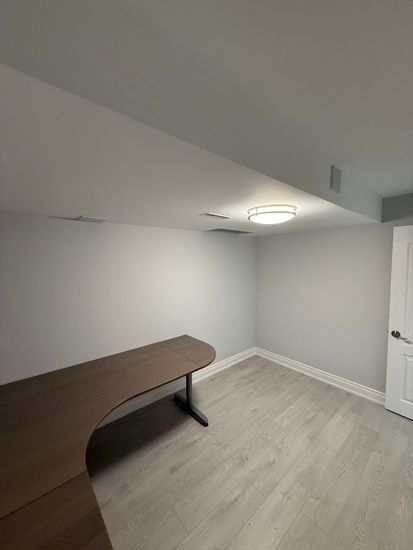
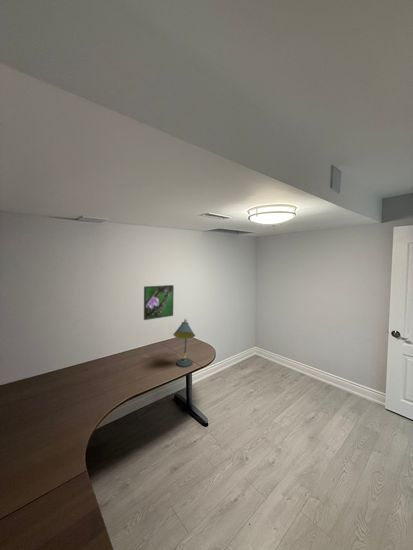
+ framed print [143,284,175,321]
+ desk lamp [172,318,196,368]
